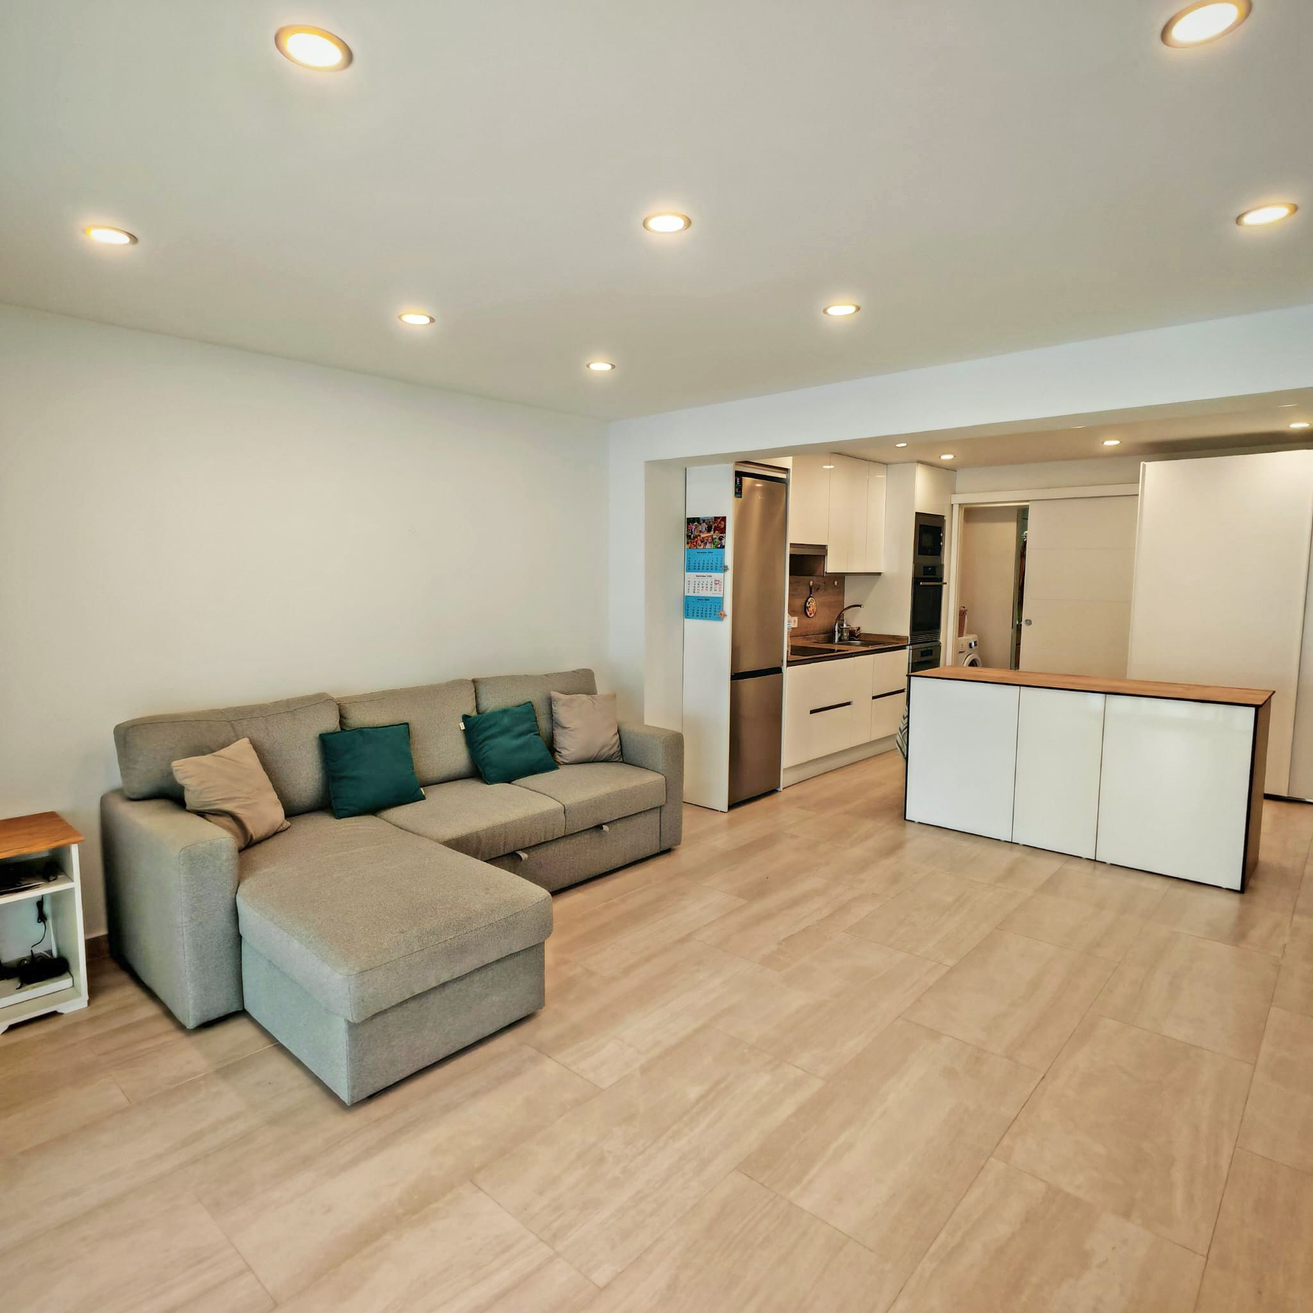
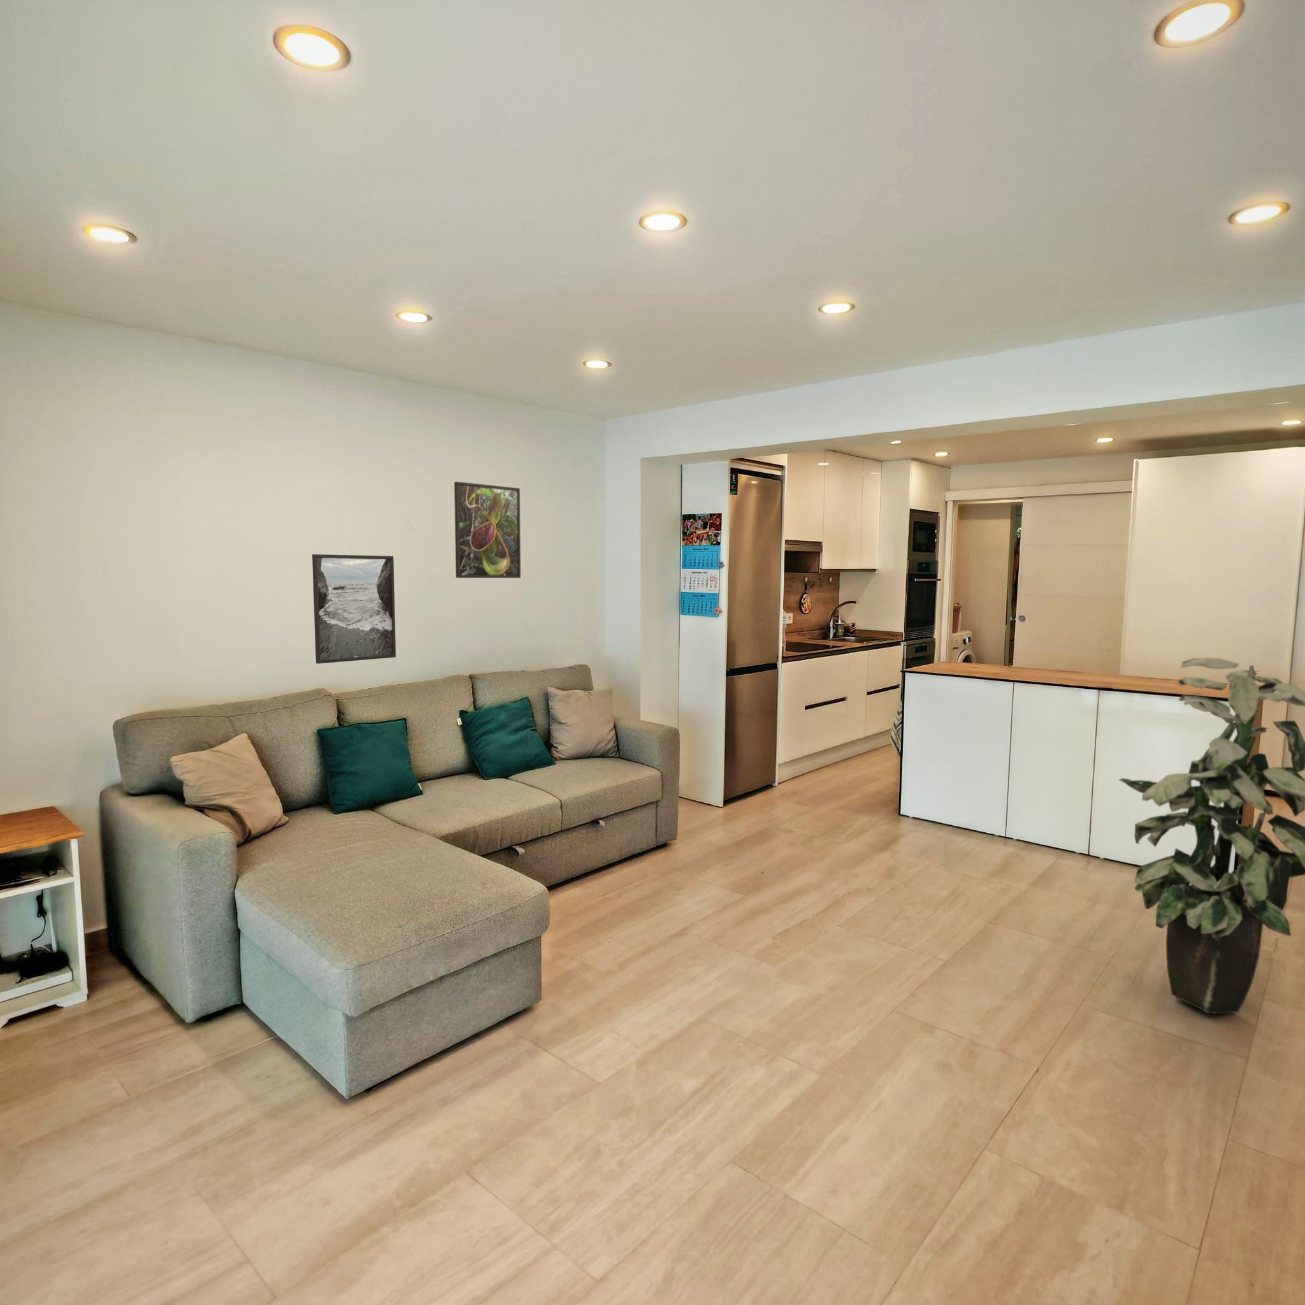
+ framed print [454,482,521,578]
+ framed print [312,553,397,664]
+ indoor plant [1119,657,1305,1015]
